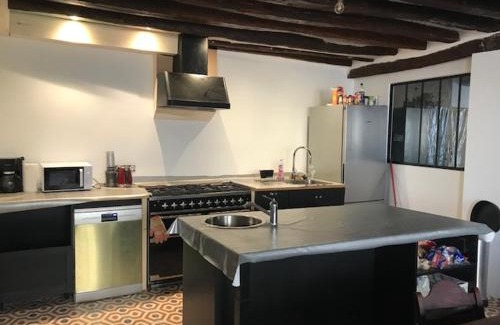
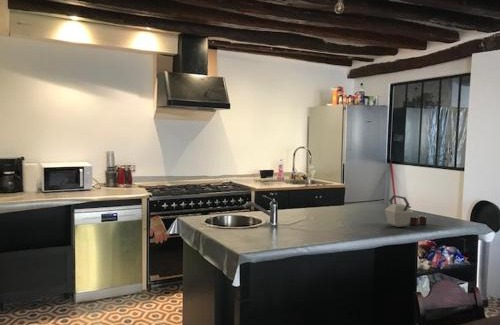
+ kettle [384,194,427,228]
